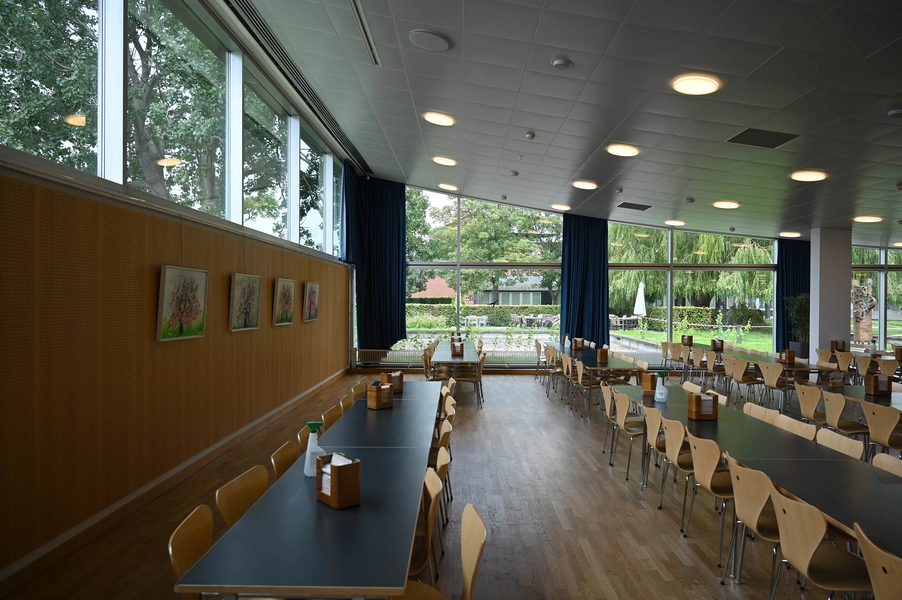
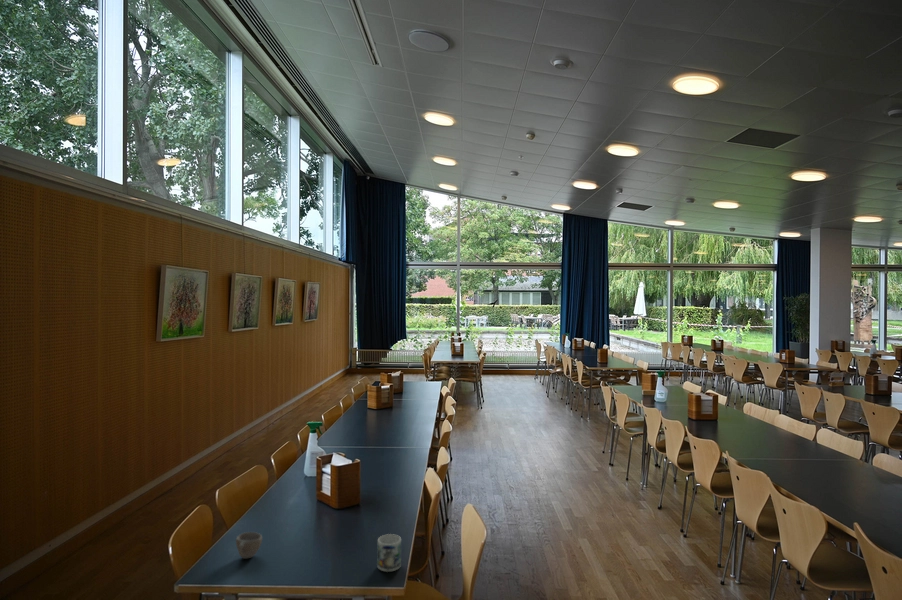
+ cup [235,531,263,560]
+ mug [376,533,402,573]
